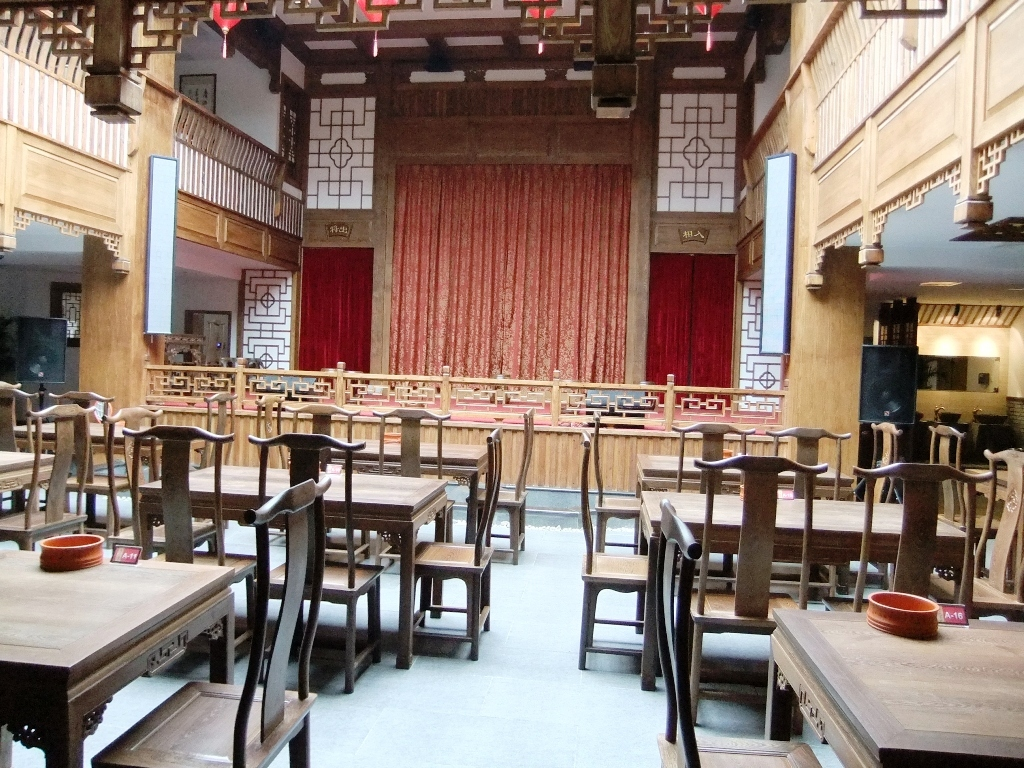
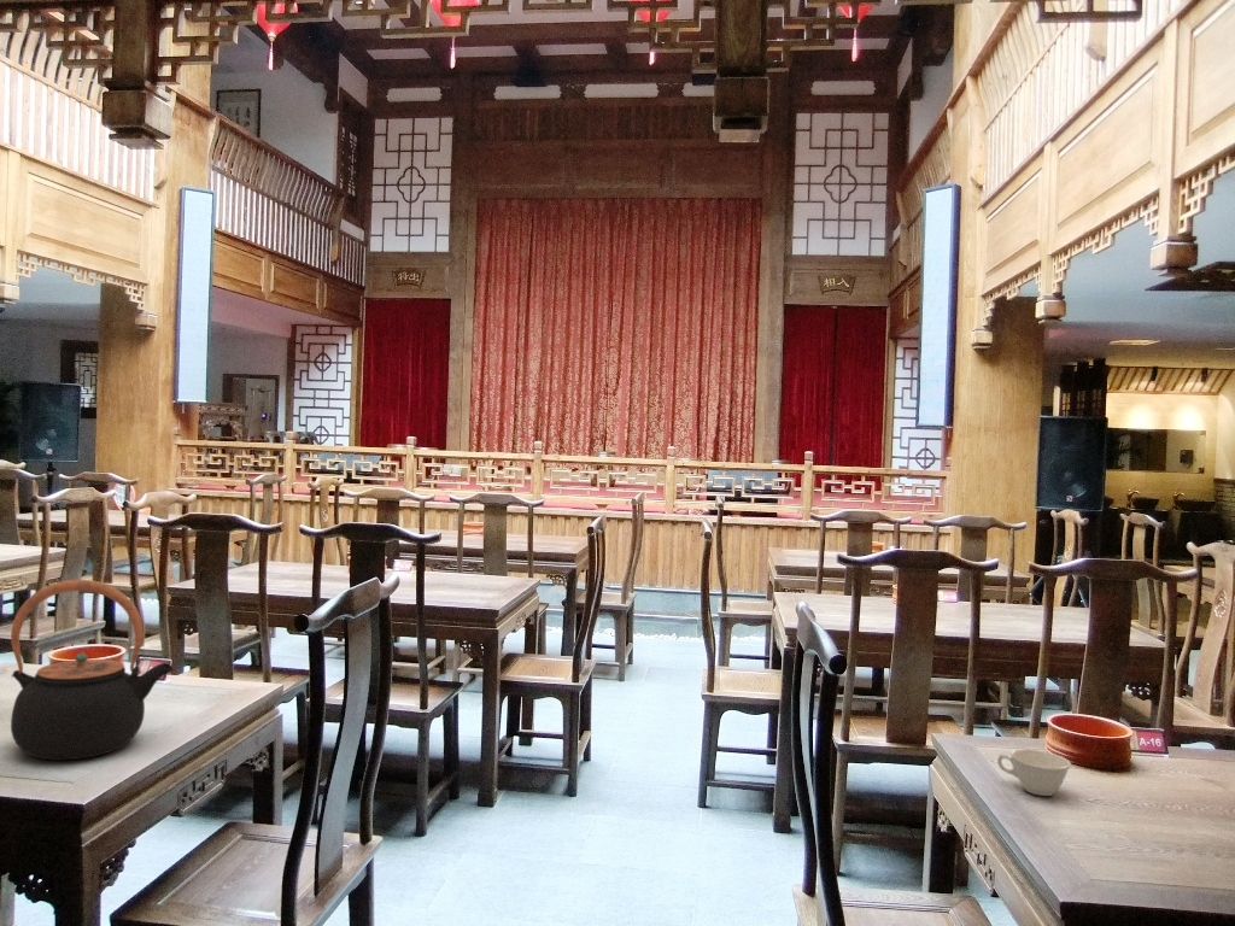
+ teapot [10,579,175,762]
+ teacup [996,748,1072,797]
